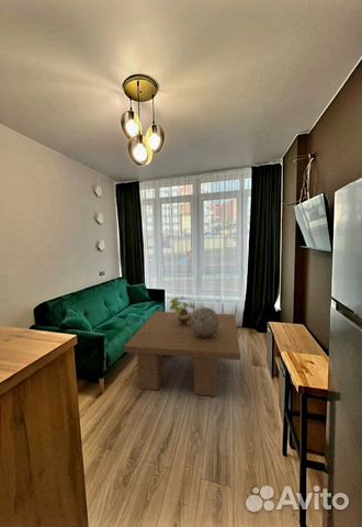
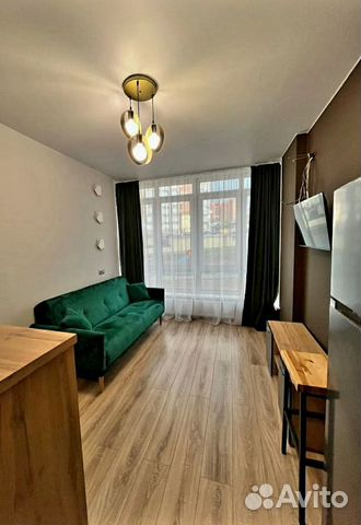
- decorative sphere [191,306,219,337]
- coffee table [124,311,241,397]
- potted plant [169,295,196,326]
